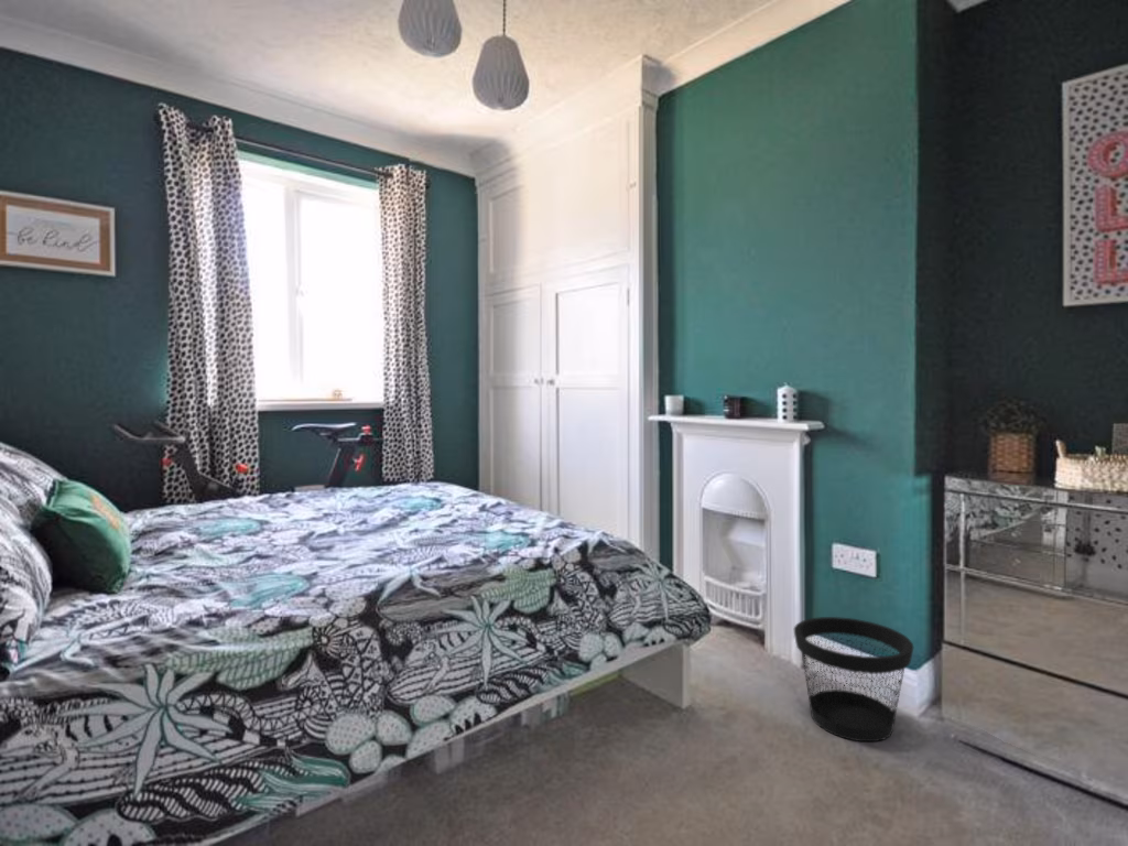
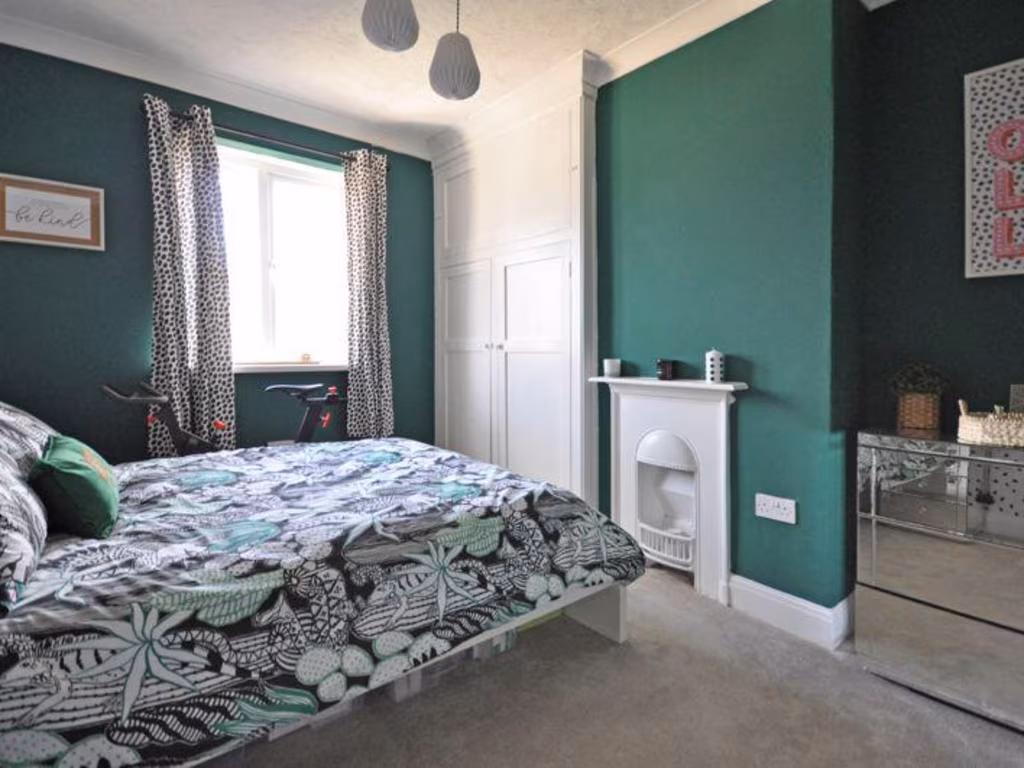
- wastebasket [793,616,914,742]
